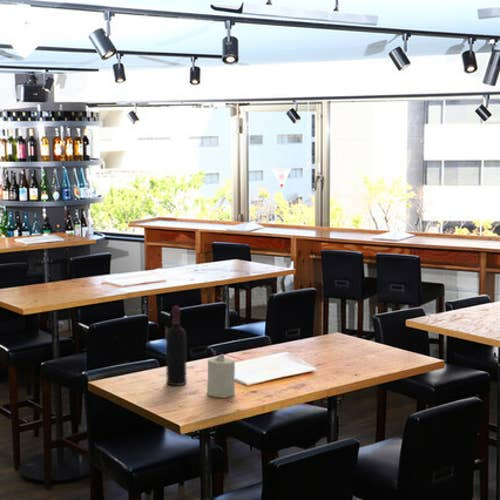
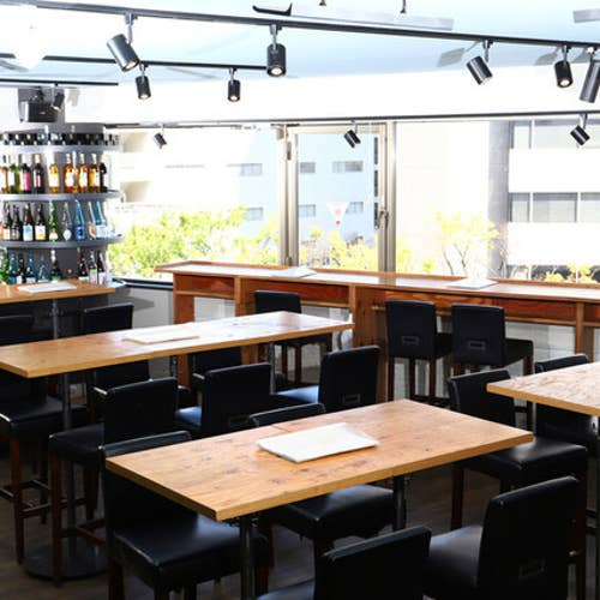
- candle [206,353,236,398]
- wine bottle [165,305,187,387]
